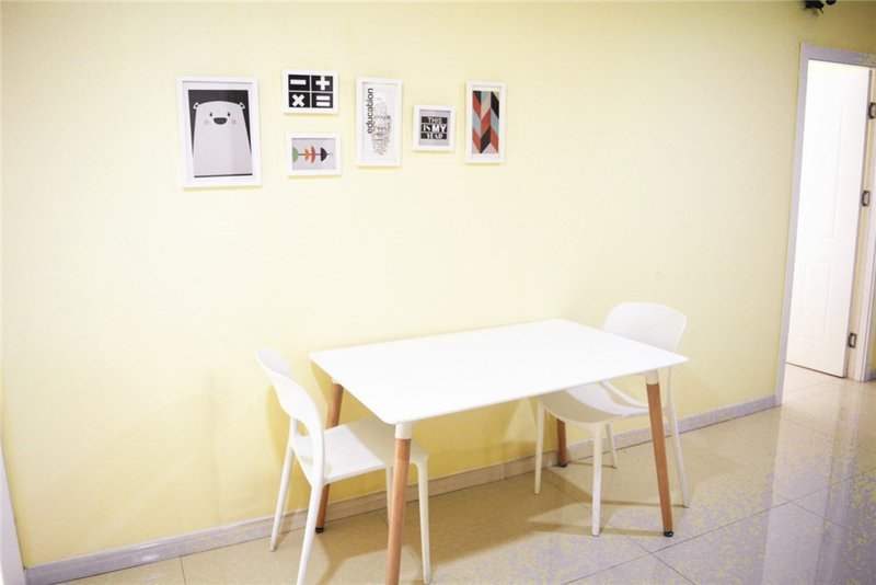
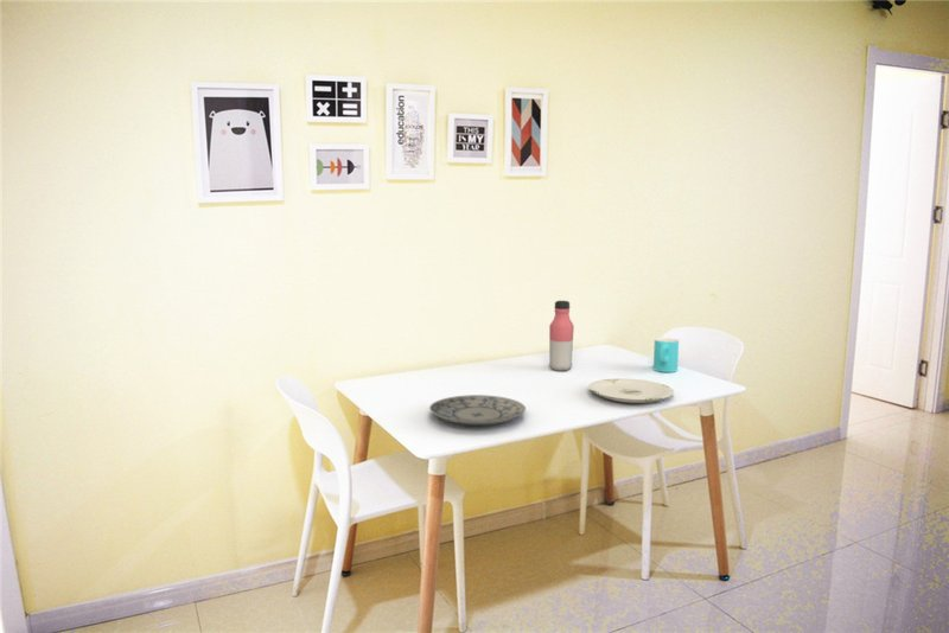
+ plate [428,394,527,426]
+ water bottle [548,300,575,372]
+ cup [652,337,680,373]
+ plate [587,378,675,404]
